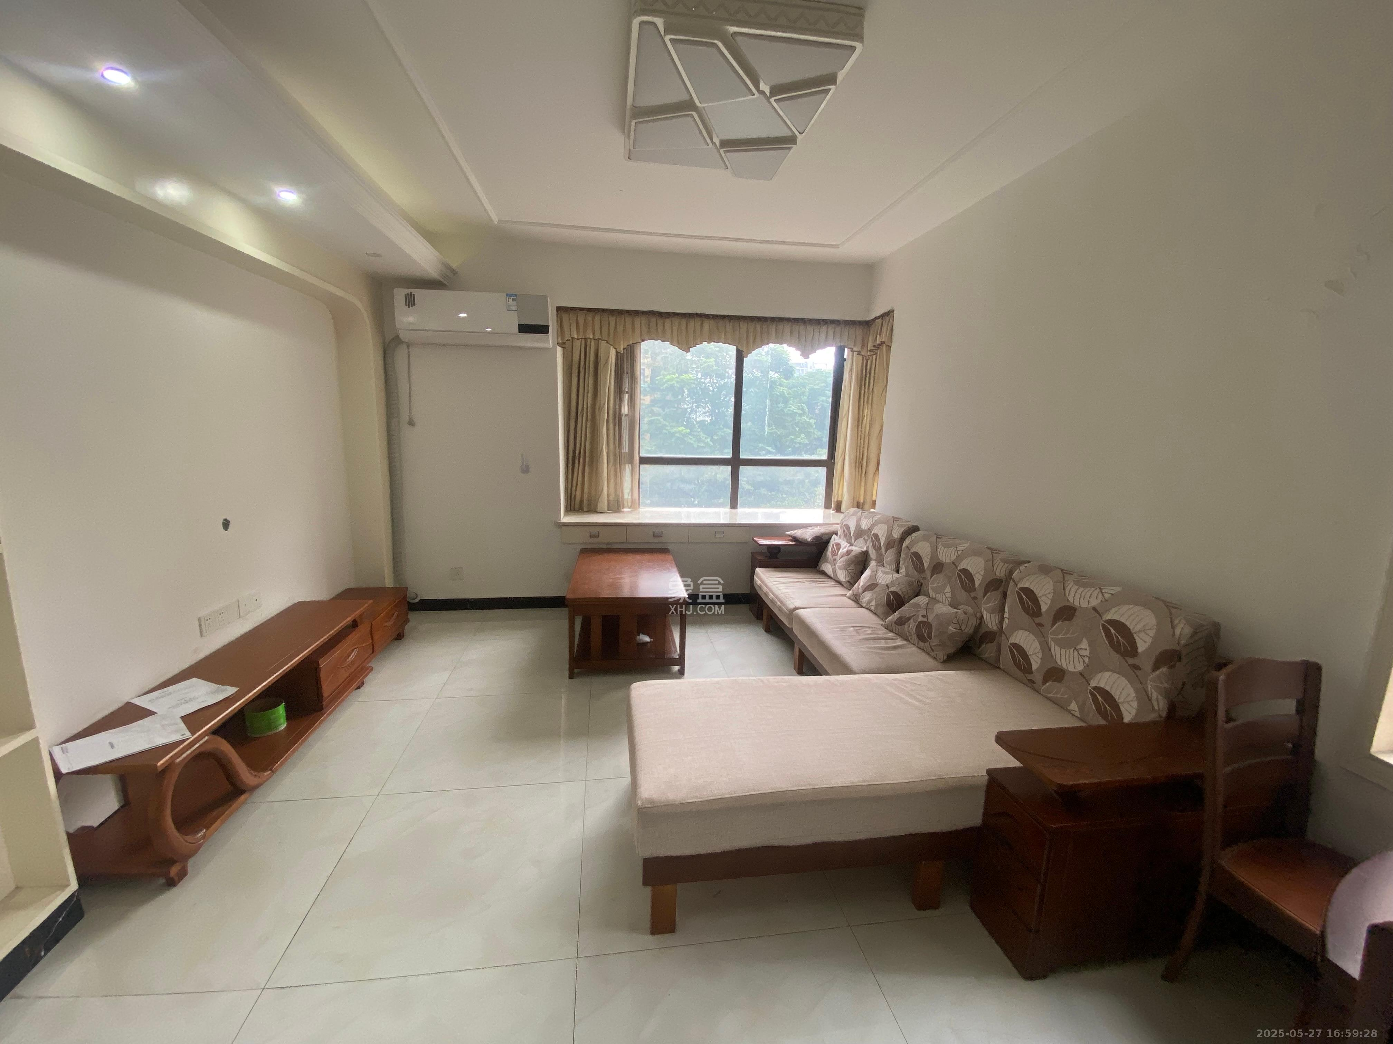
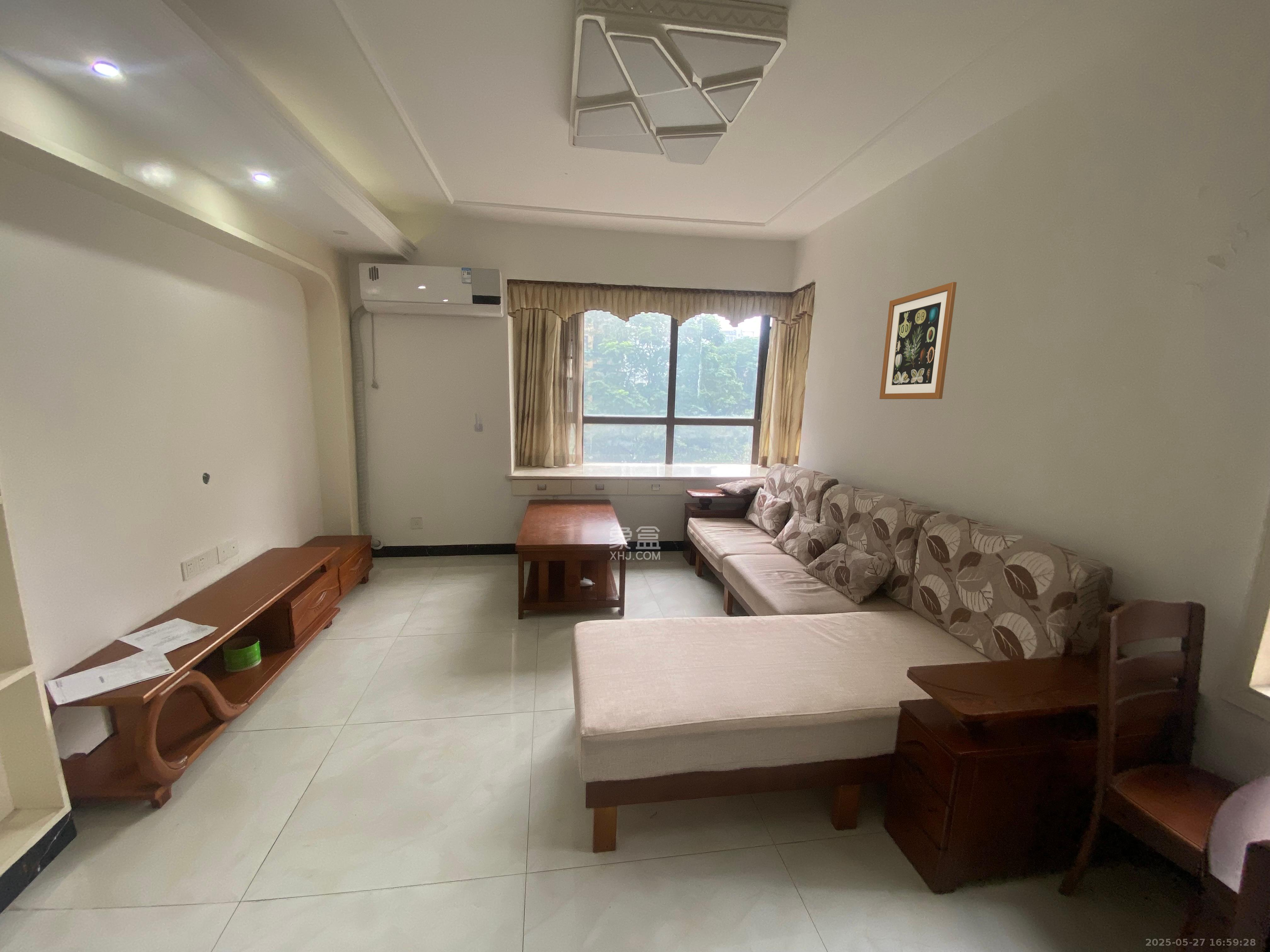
+ wall art [879,282,957,400]
